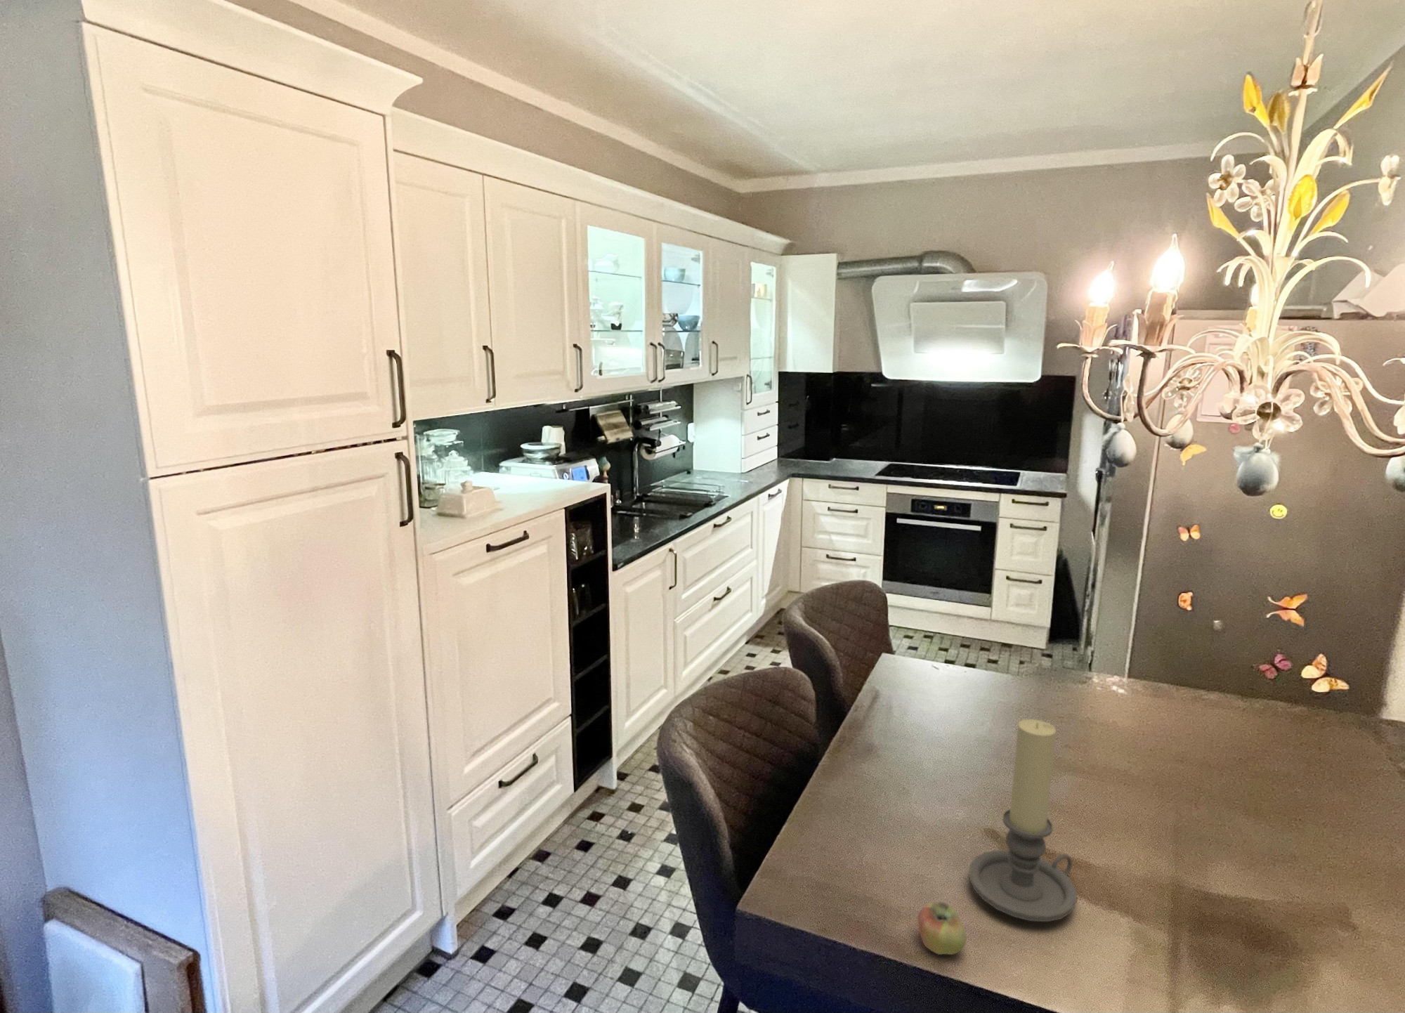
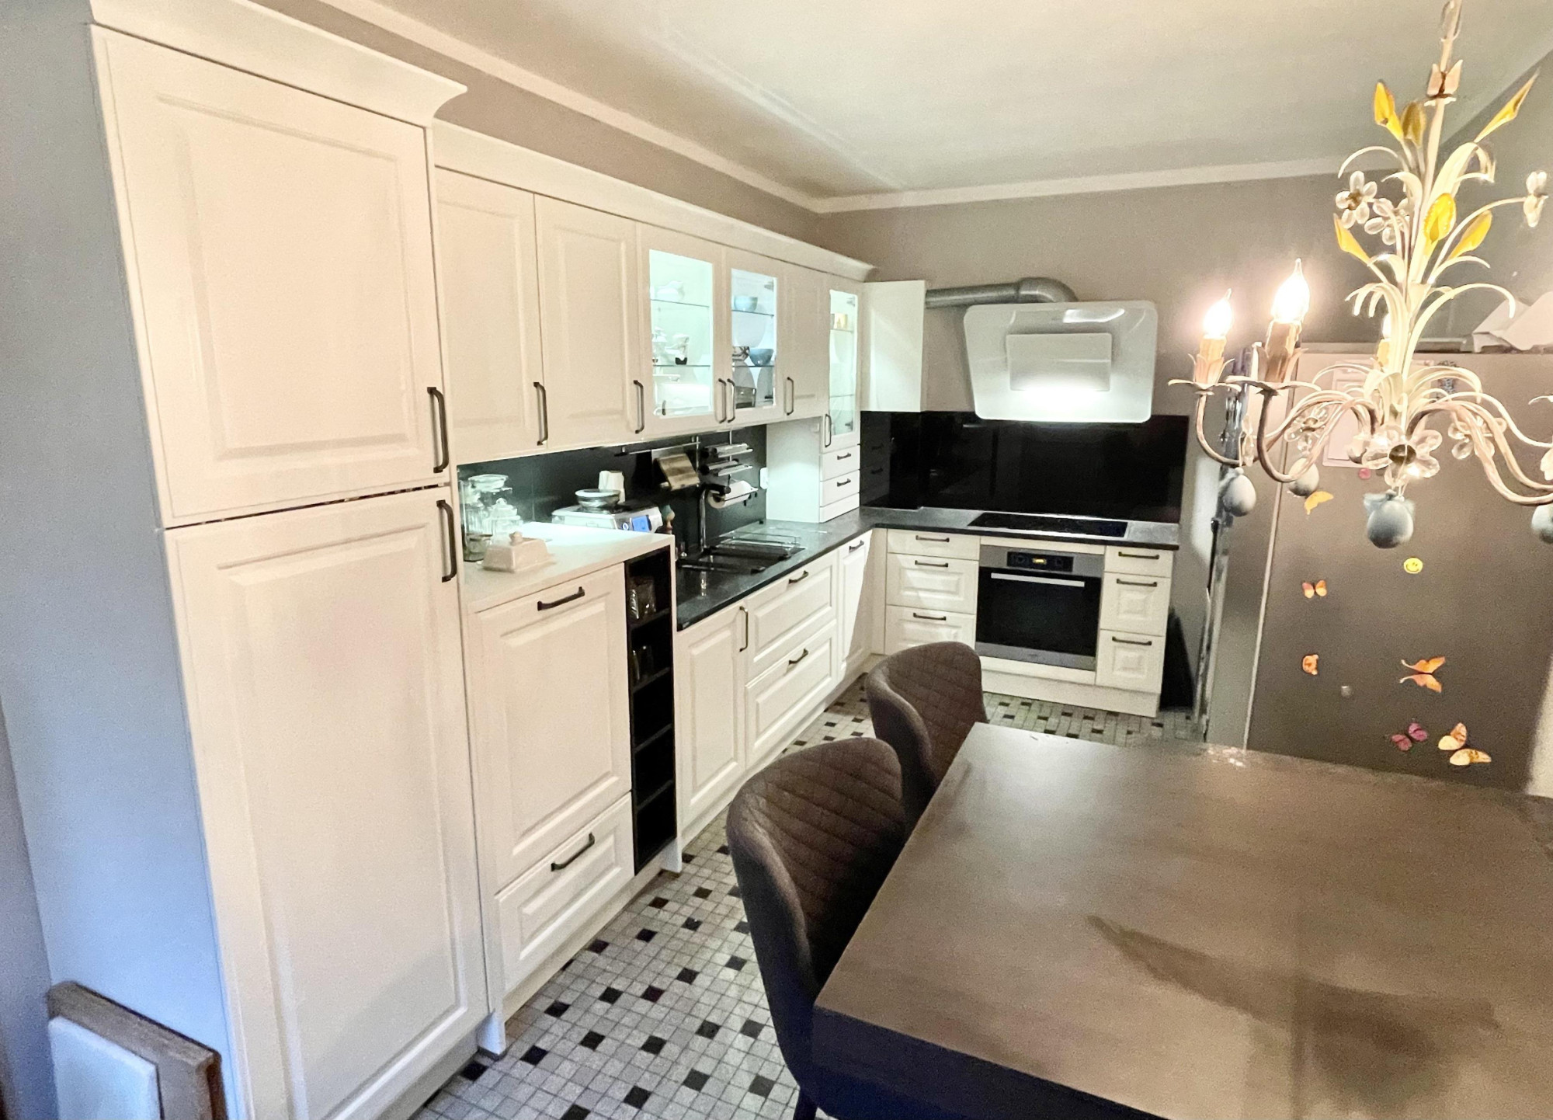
- candle holder [968,719,1078,922]
- apple [917,901,968,955]
